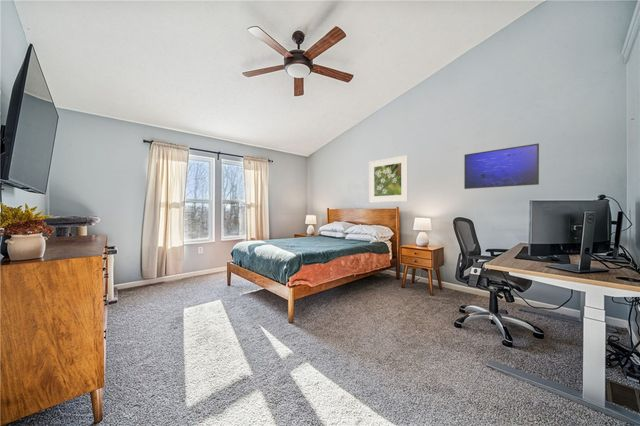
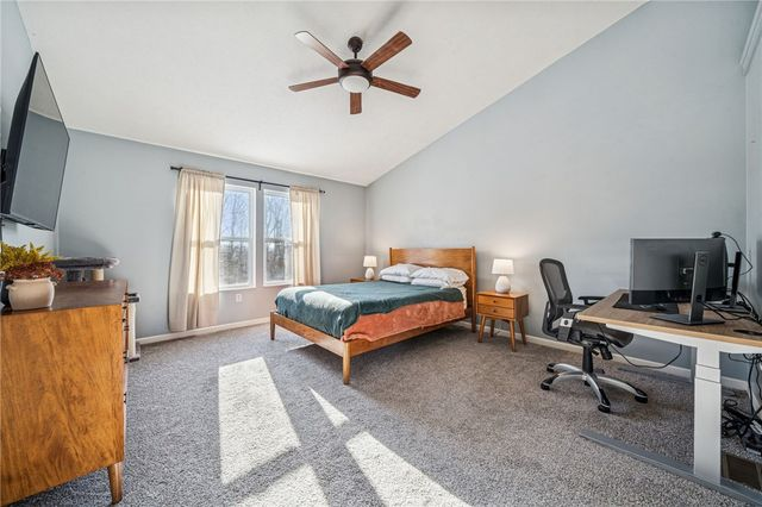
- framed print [368,154,409,204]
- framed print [463,142,540,190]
